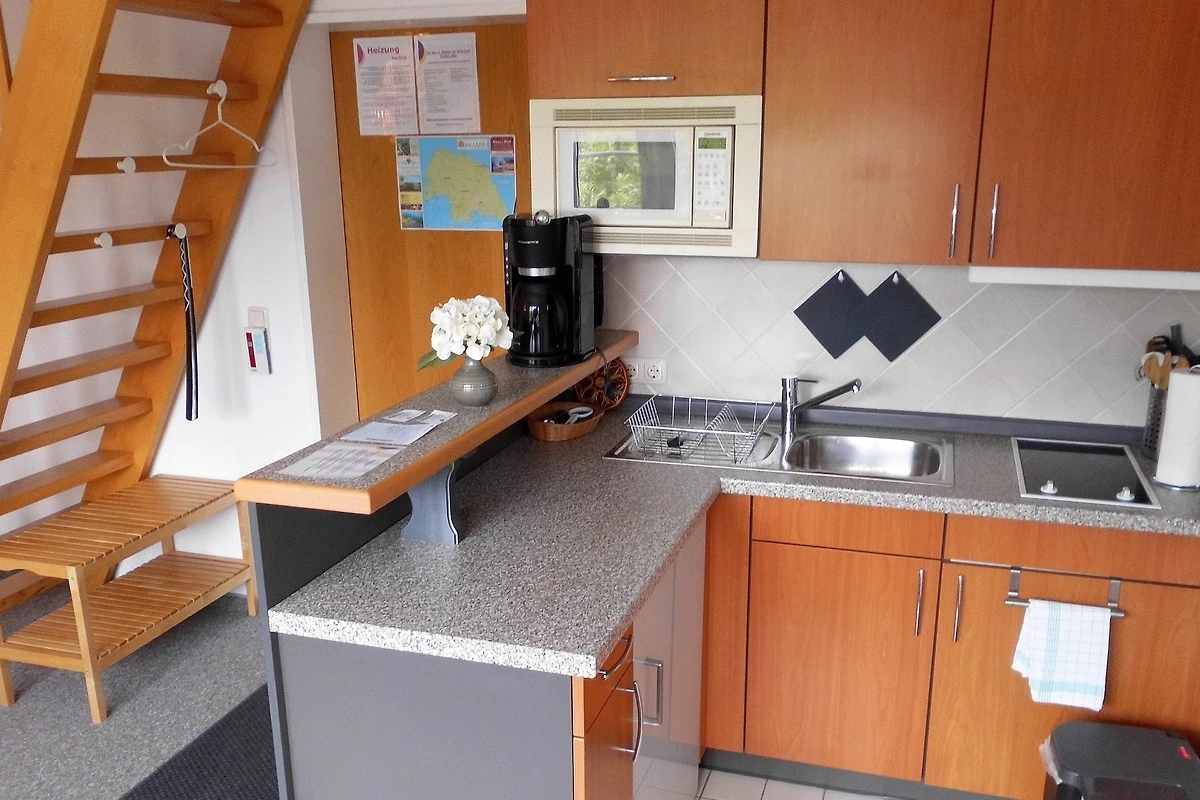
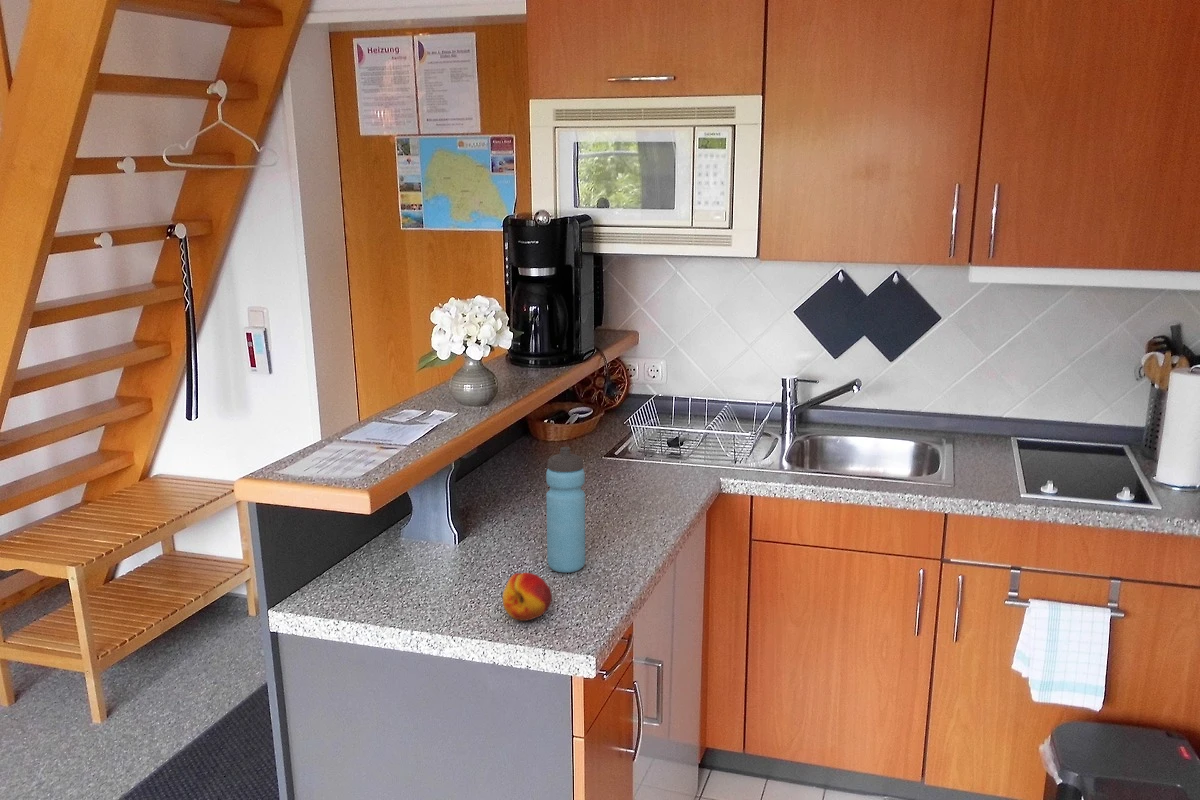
+ fruit [502,572,553,622]
+ water bottle [545,446,586,574]
